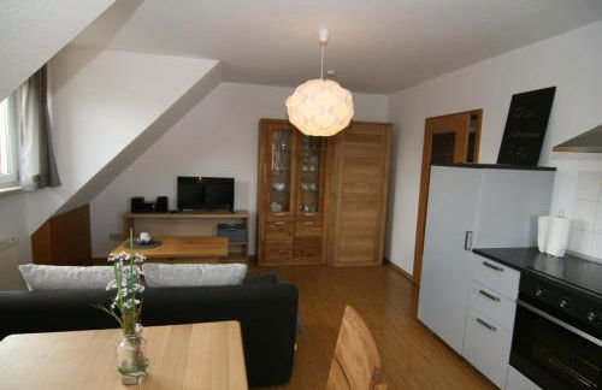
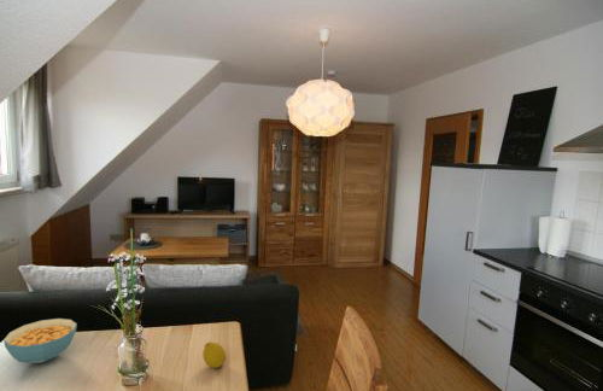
+ fruit [201,340,227,369]
+ cereal bowl [2,317,78,364]
